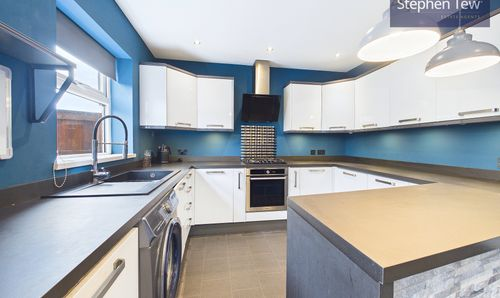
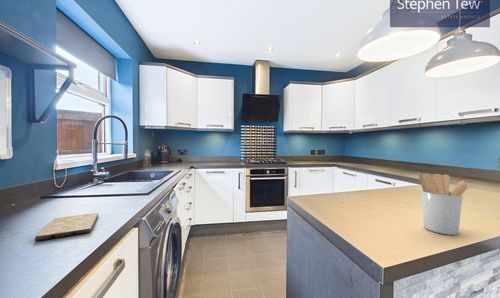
+ utensil holder [418,172,471,236]
+ cutting board [34,212,99,242]
